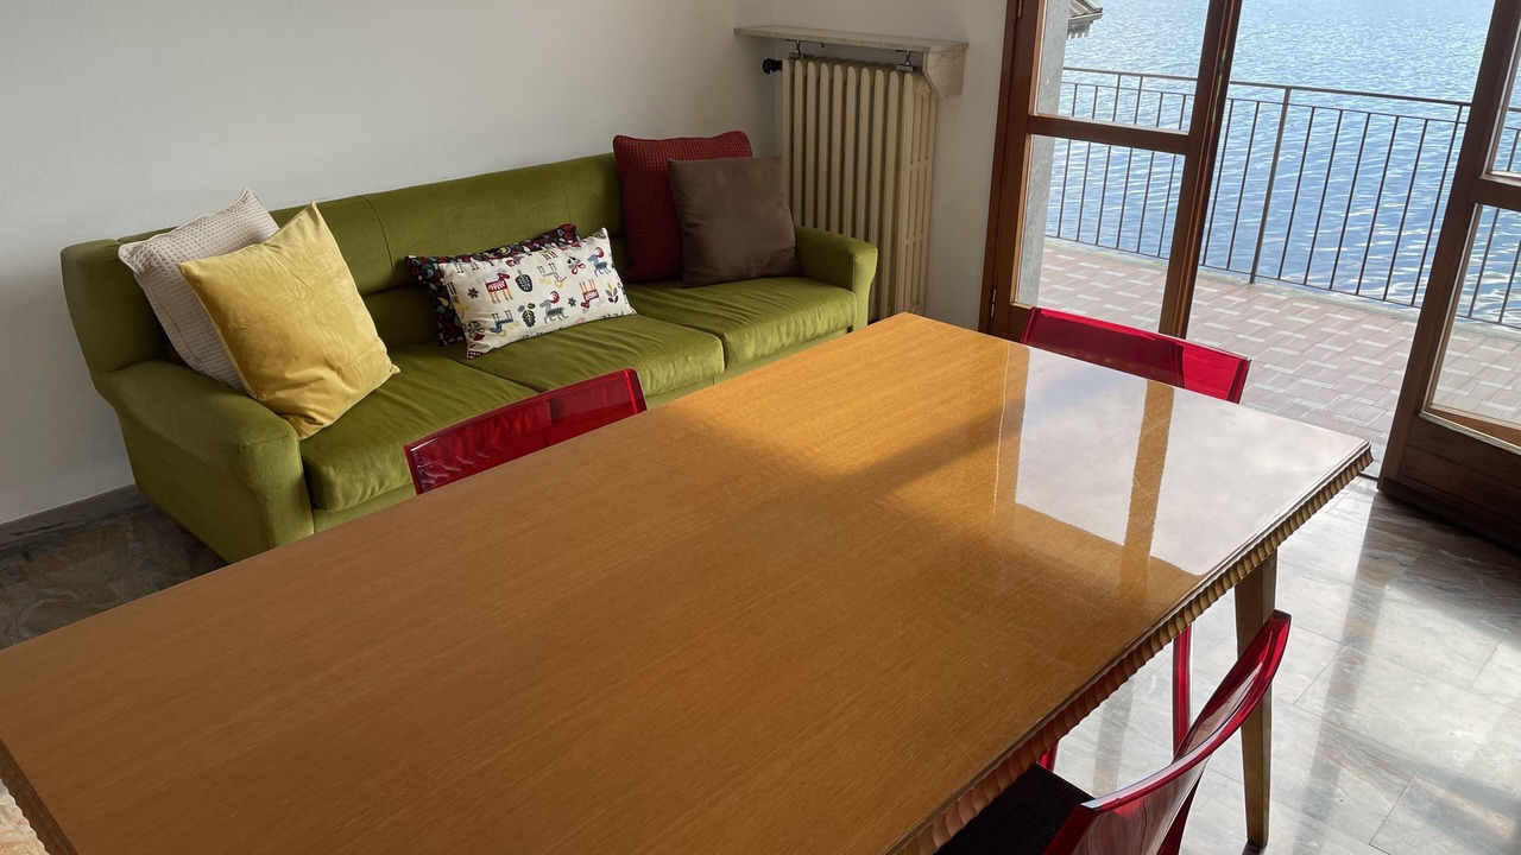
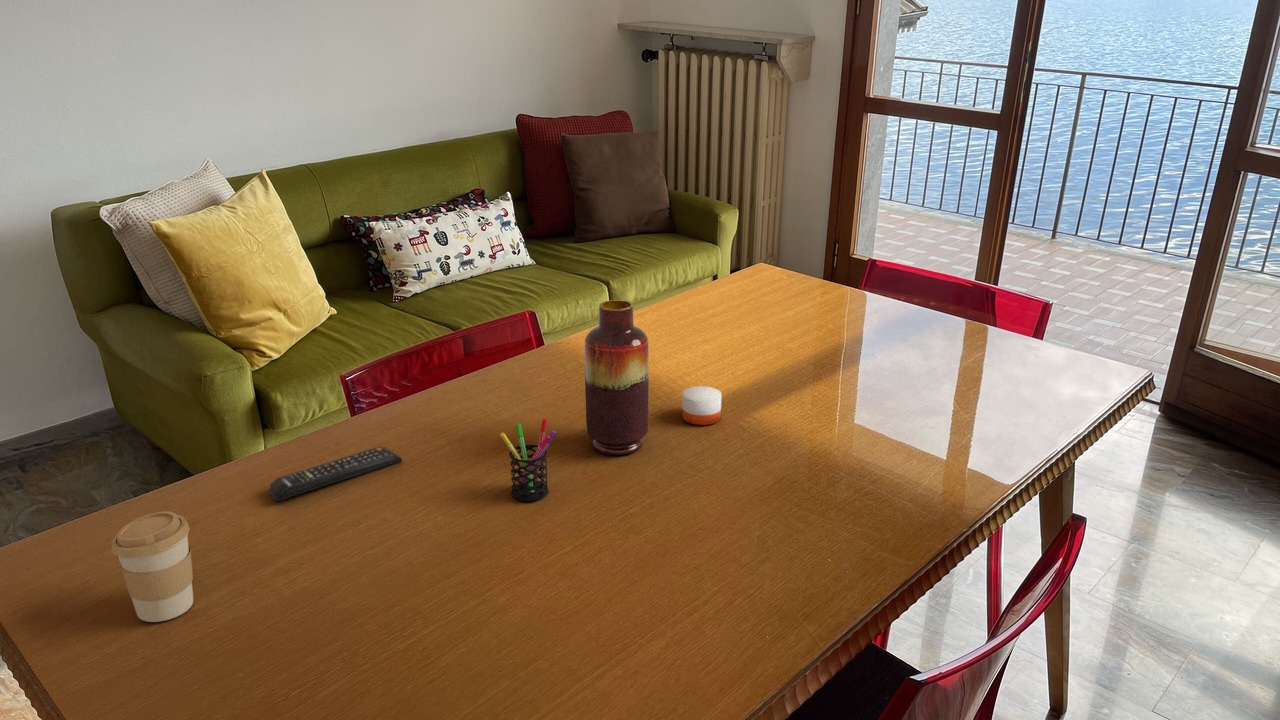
+ pen holder [499,417,558,502]
+ remote control [268,445,403,502]
+ coffee cup [111,511,194,623]
+ candle [681,380,722,426]
+ vase [584,299,650,456]
